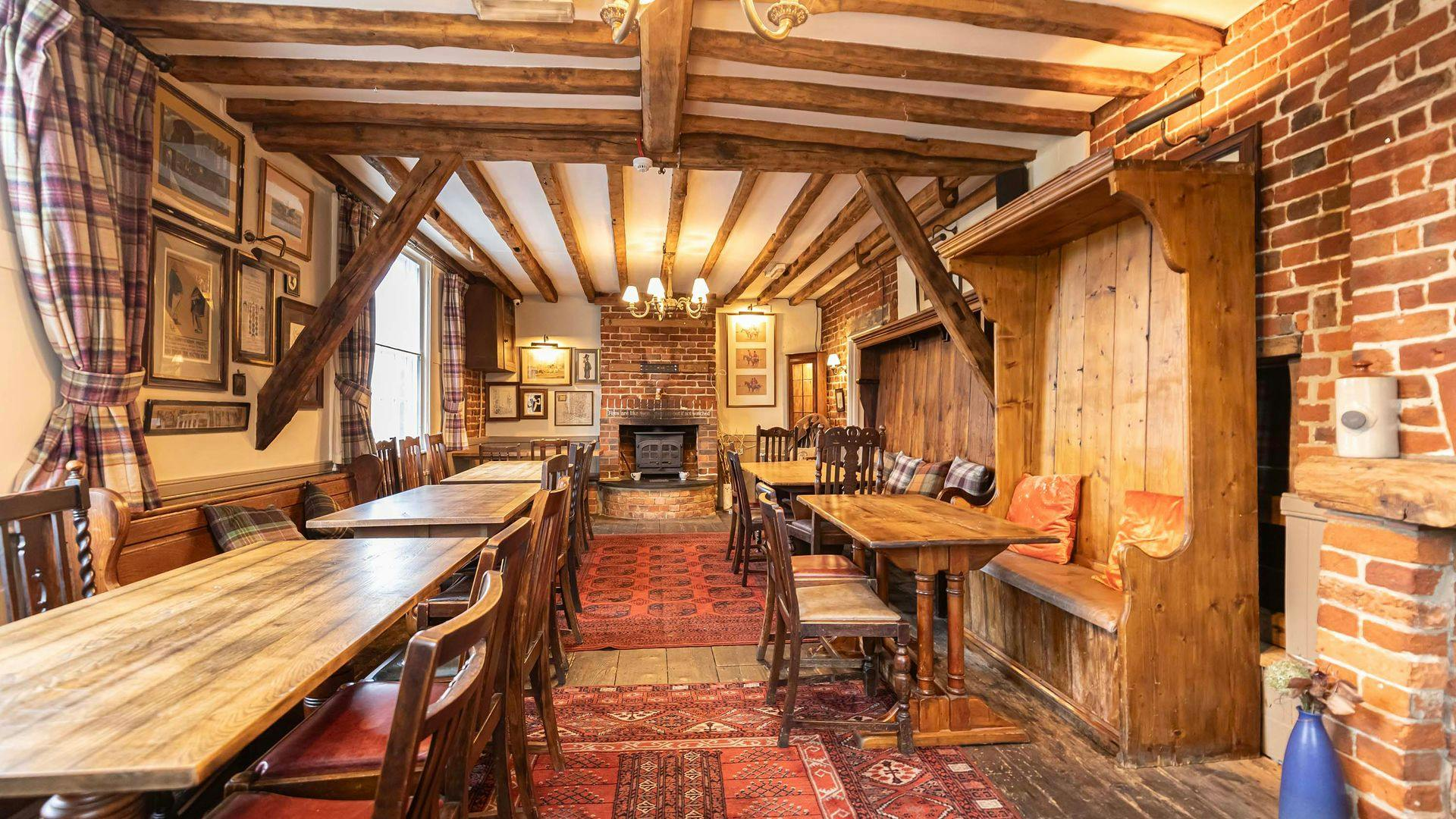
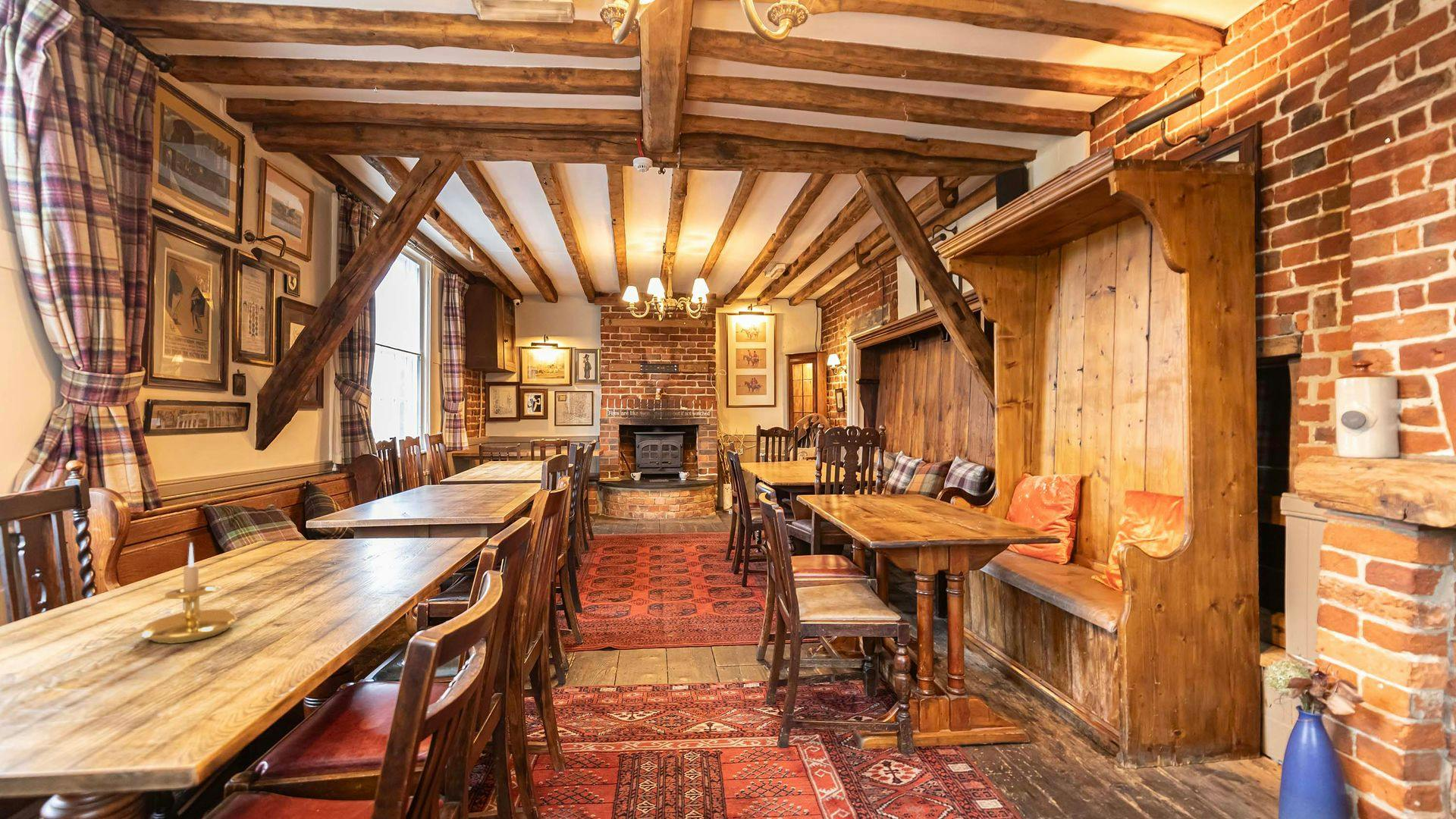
+ candle holder [141,541,238,645]
